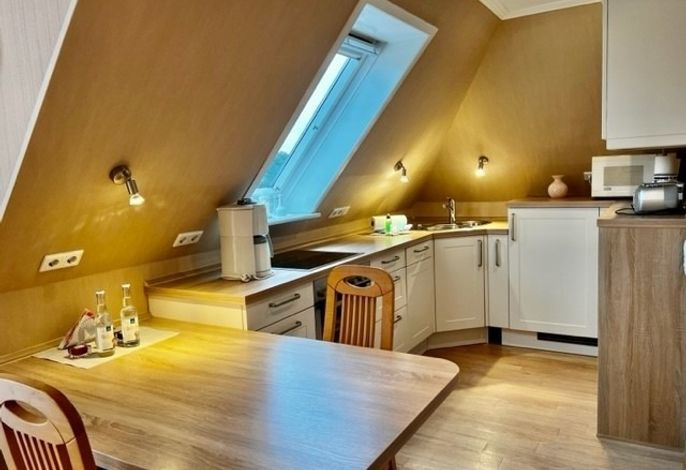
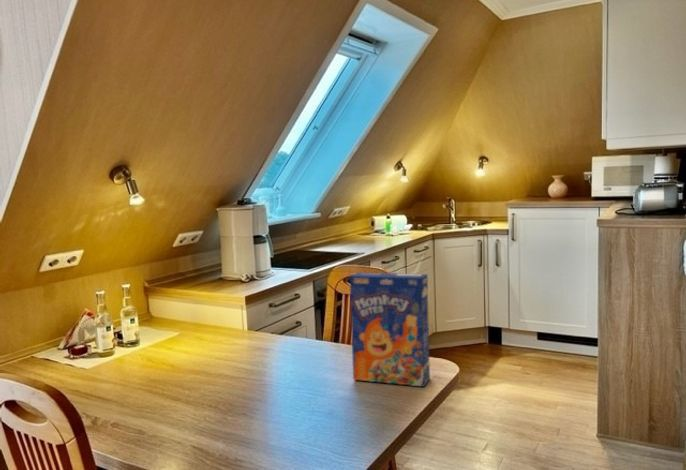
+ cereal box [349,272,431,388]
